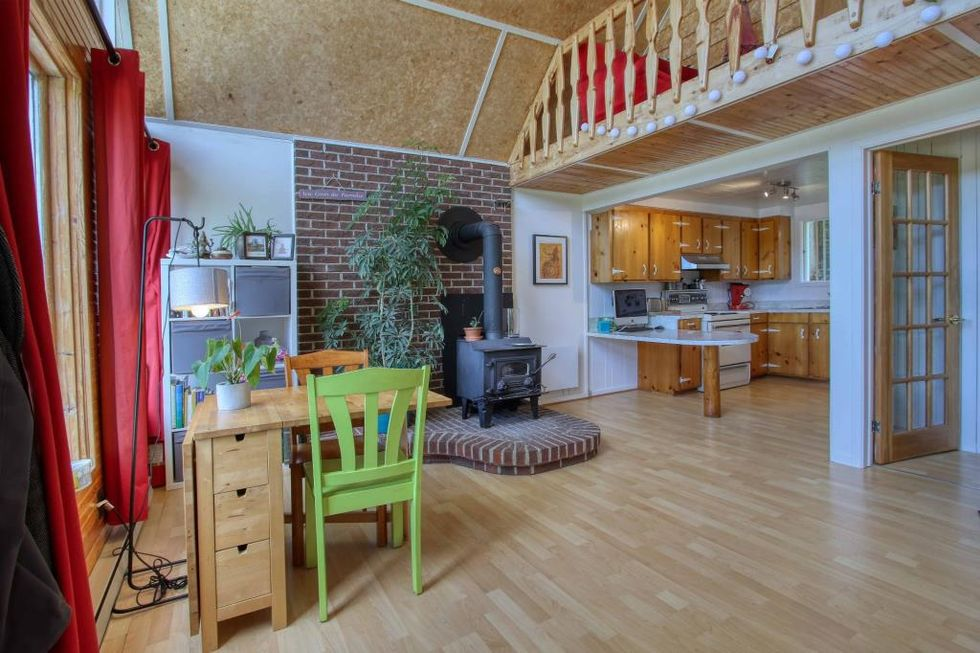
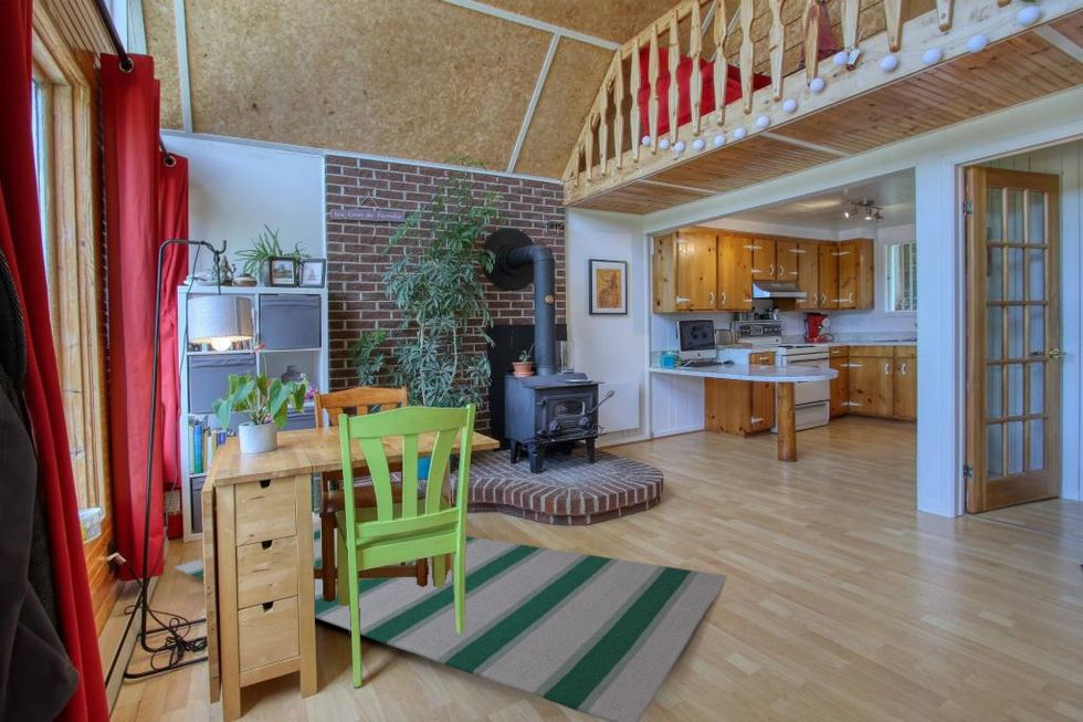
+ rug [174,521,728,722]
